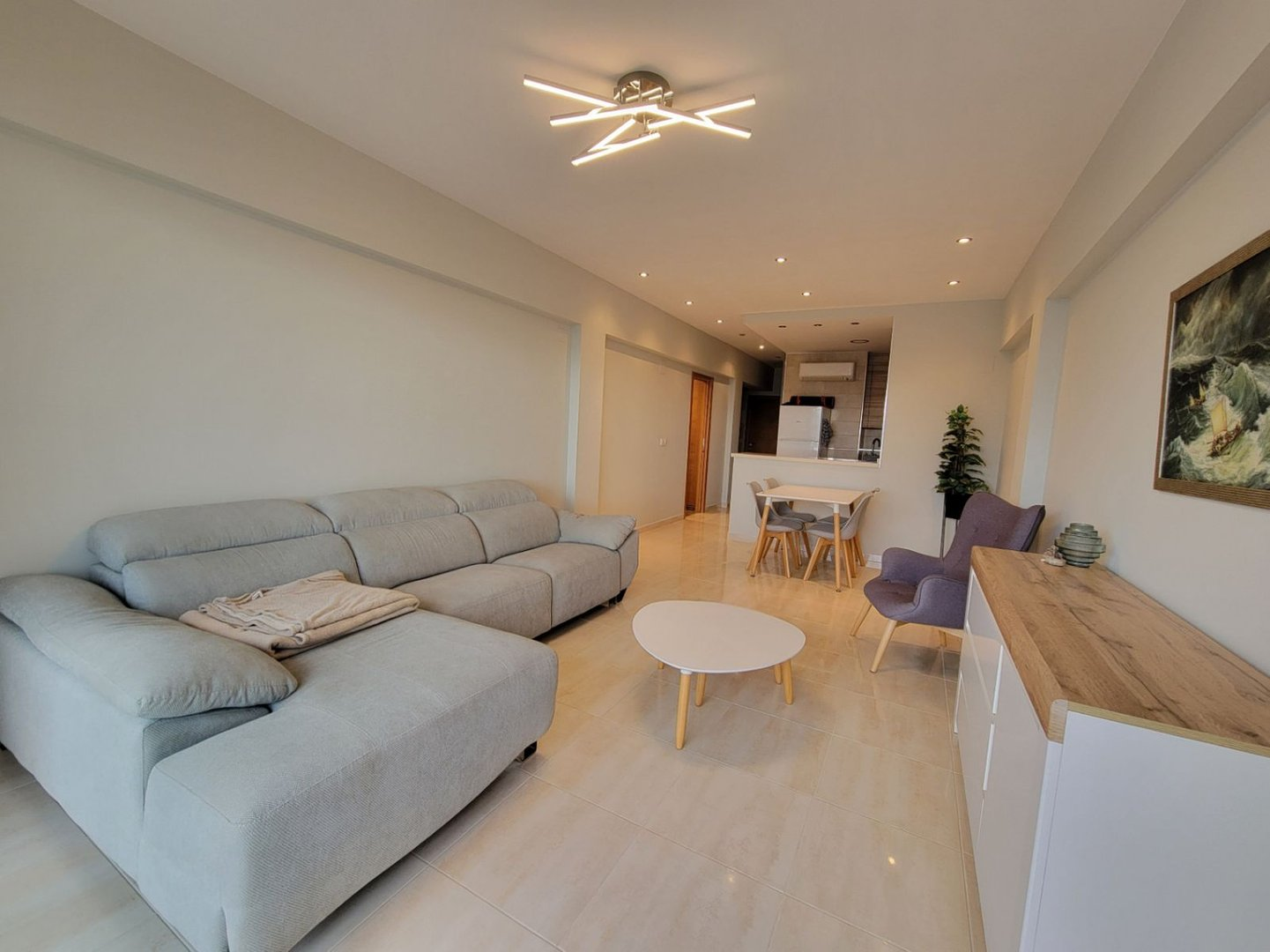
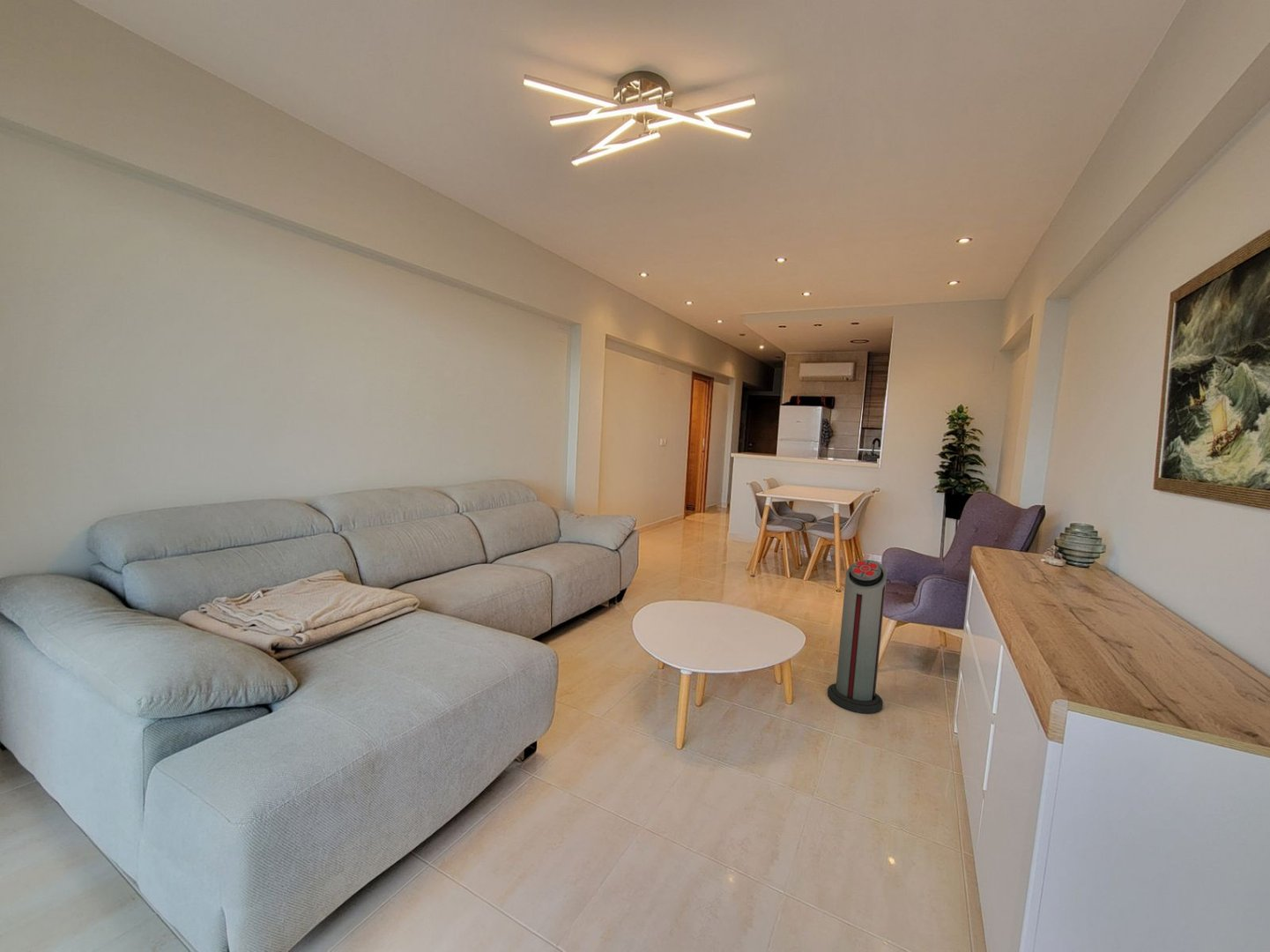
+ air purifier [827,559,888,714]
